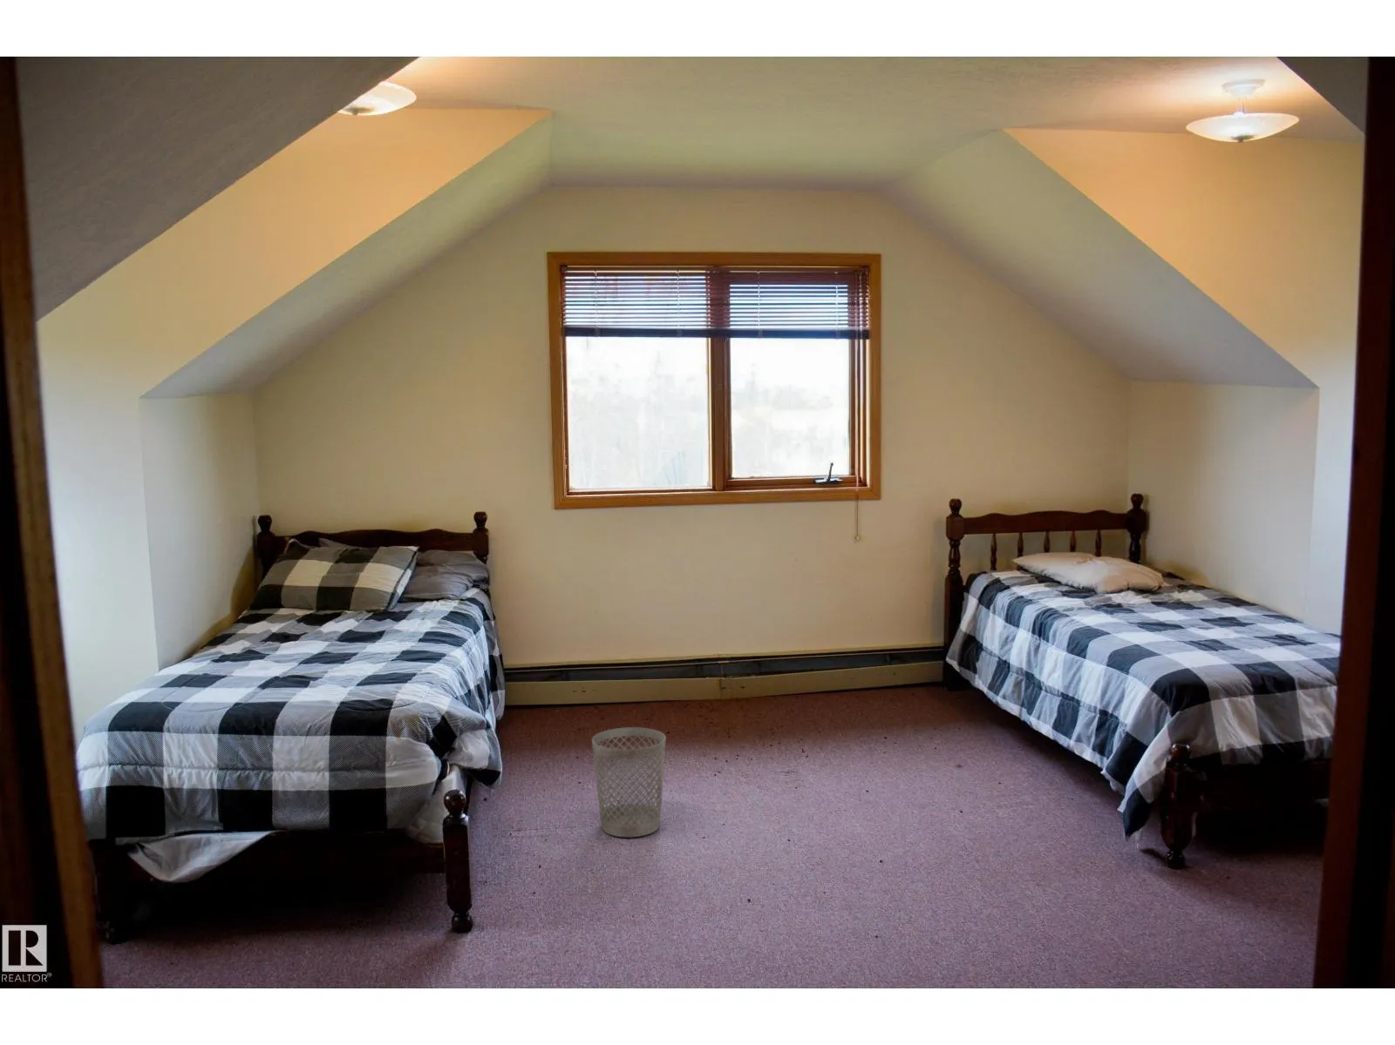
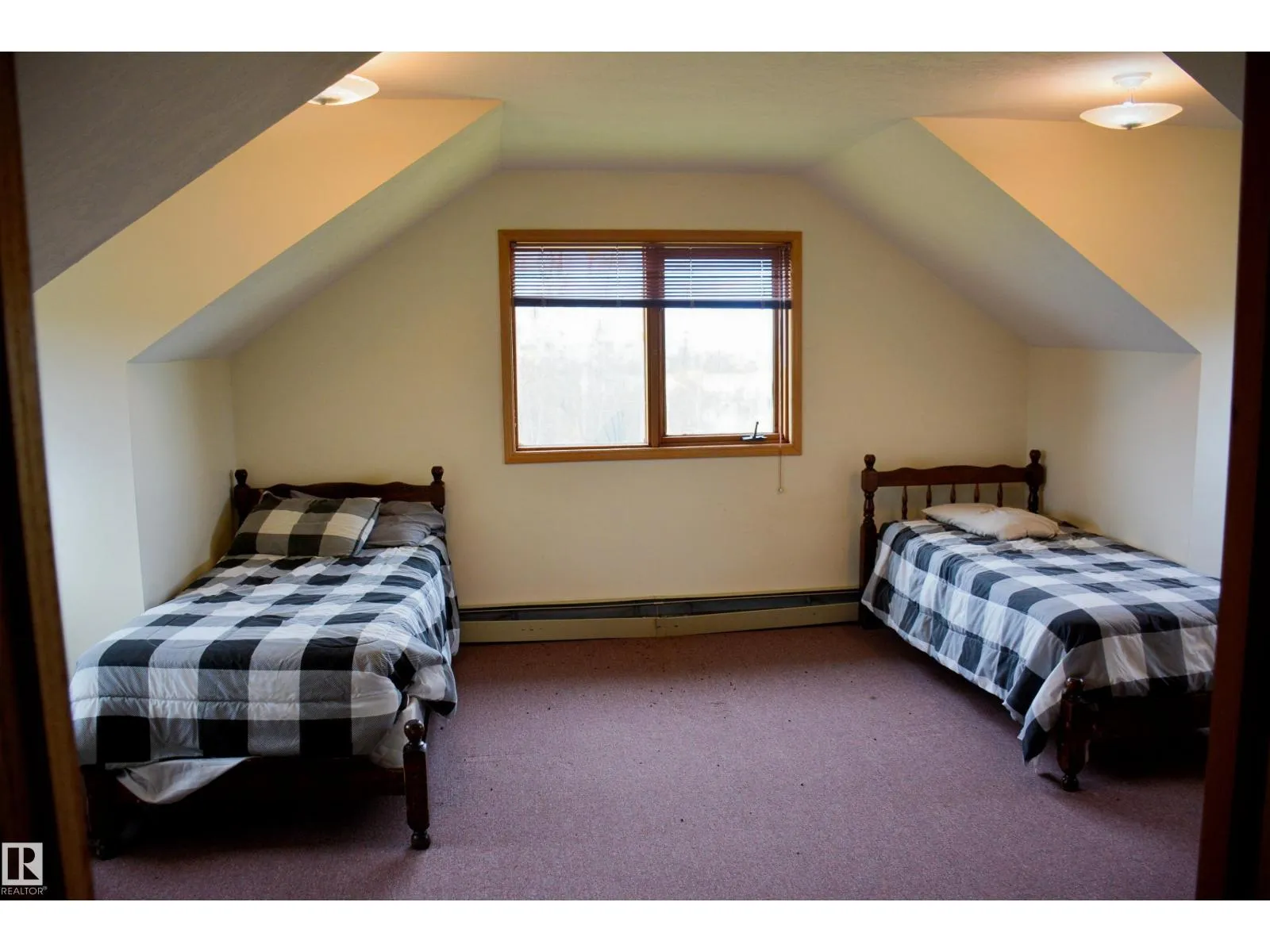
- wastebasket [591,727,667,838]
